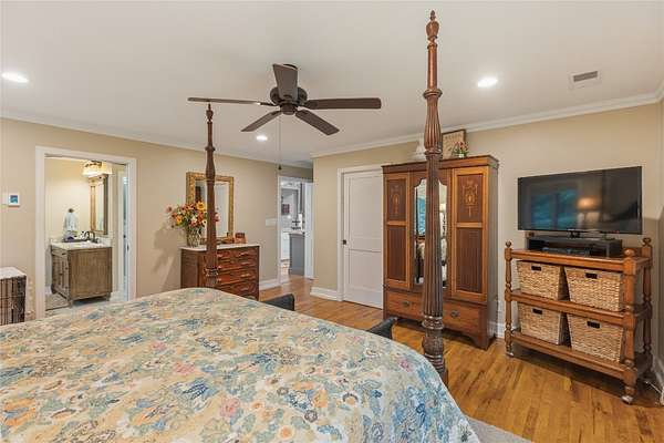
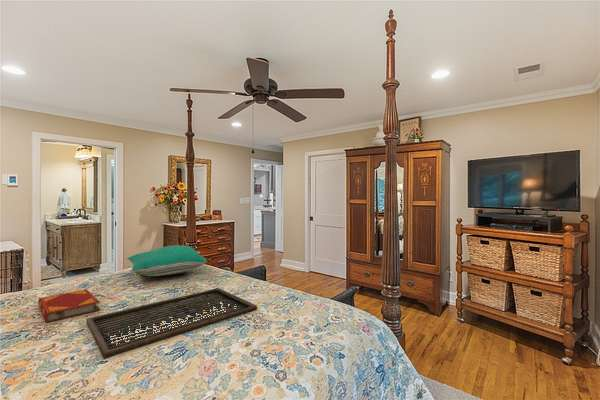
+ pillow [126,244,208,277]
+ tray [85,287,258,359]
+ hardback book [37,288,101,323]
